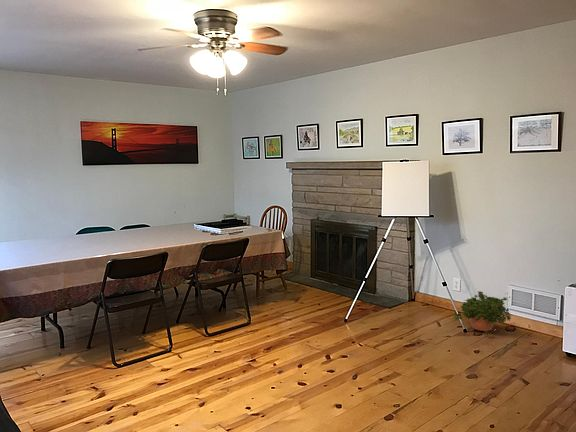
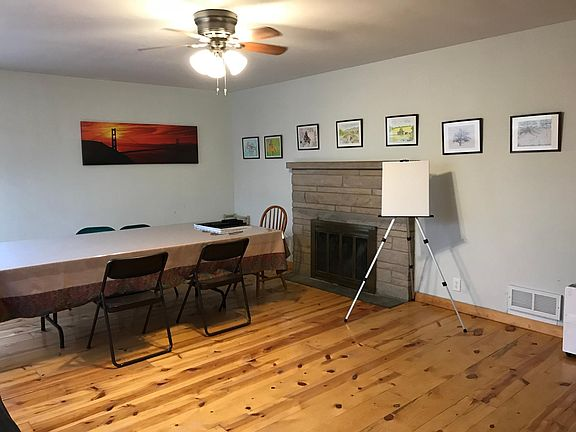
- potted plant [453,290,512,337]
